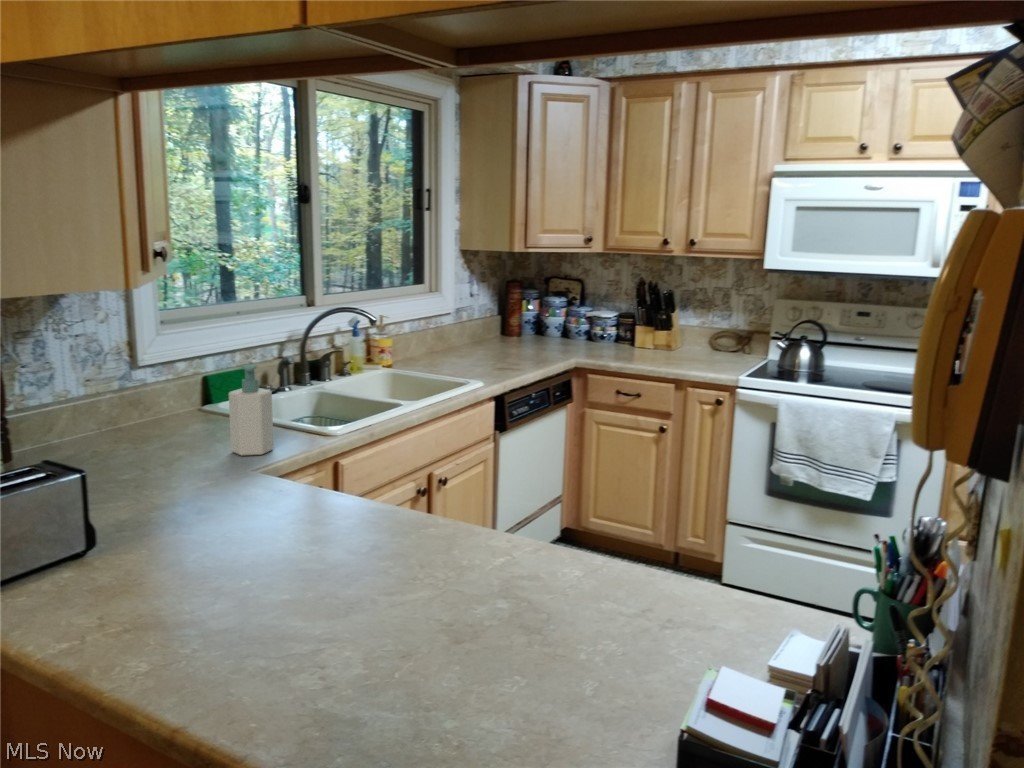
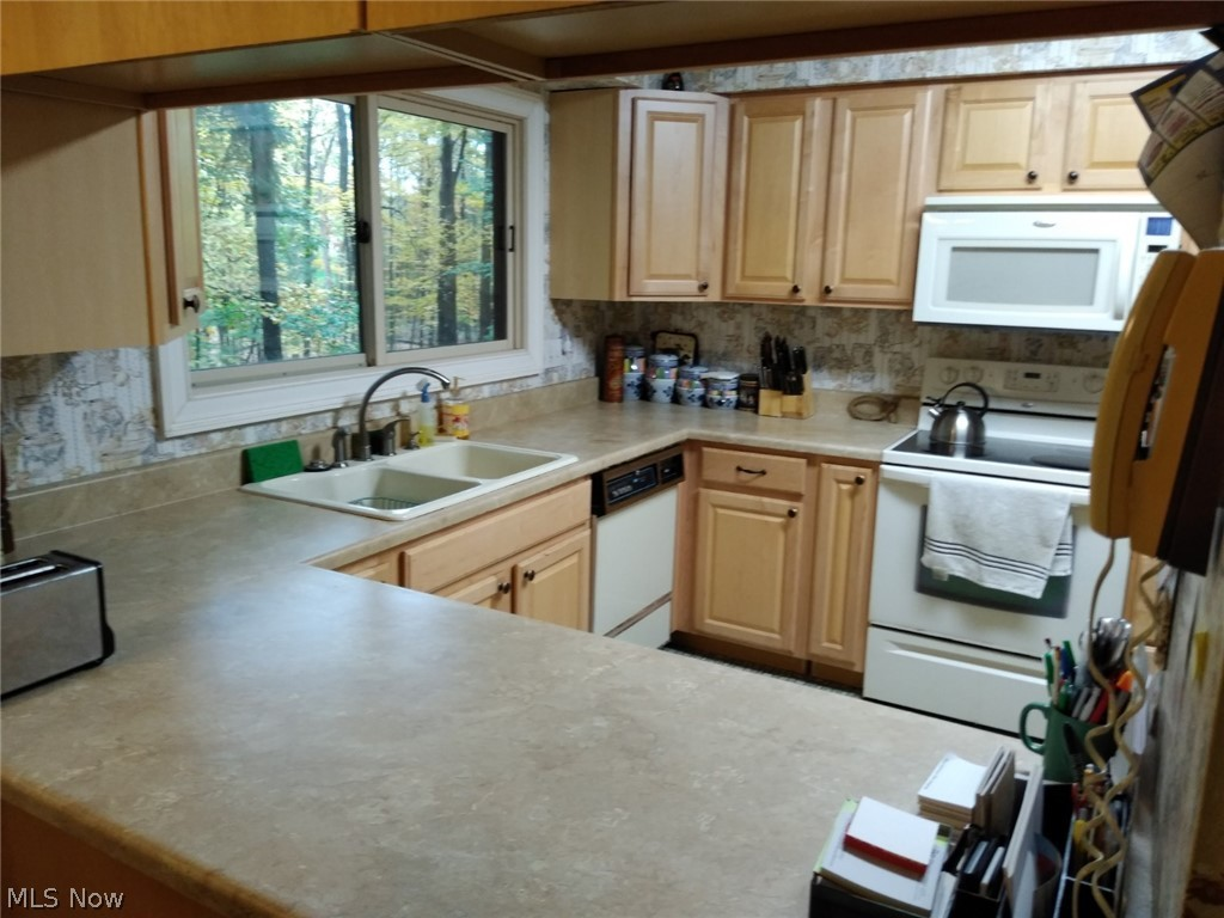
- soap bottle [228,364,274,457]
